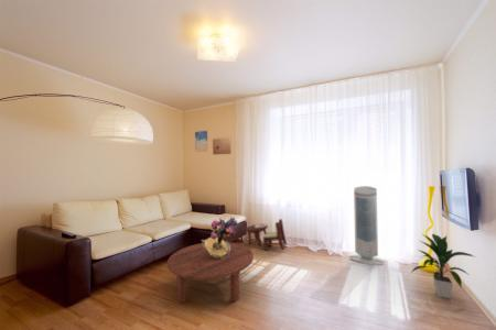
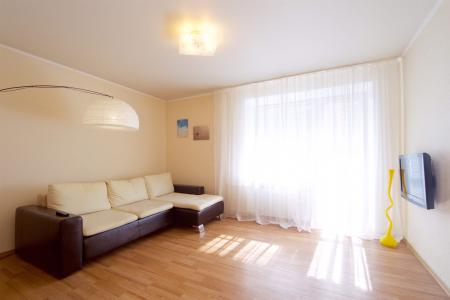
- bouquet [201,217,239,258]
- air purifier [348,185,386,266]
- coffee table [166,241,255,305]
- dining set [244,218,288,252]
- indoor plant [410,233,477,299]
